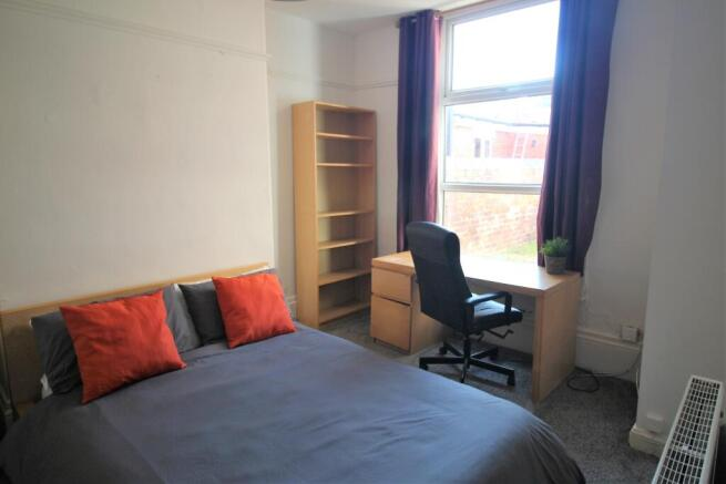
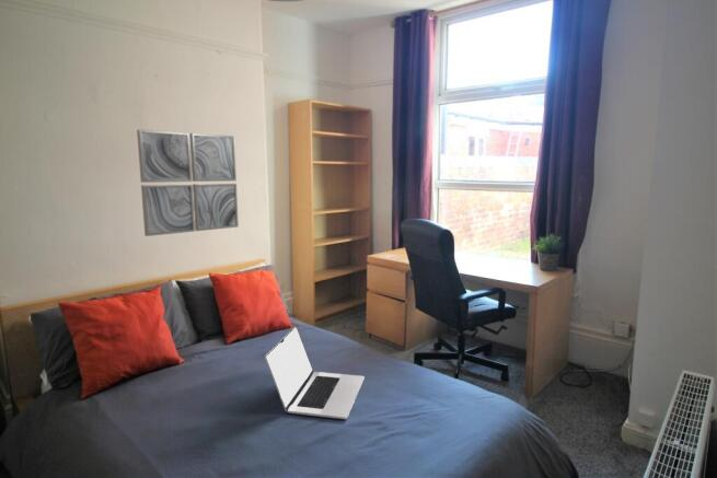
+ laptop [264,326,366,420]
+ wall art [136,128,240,237]
